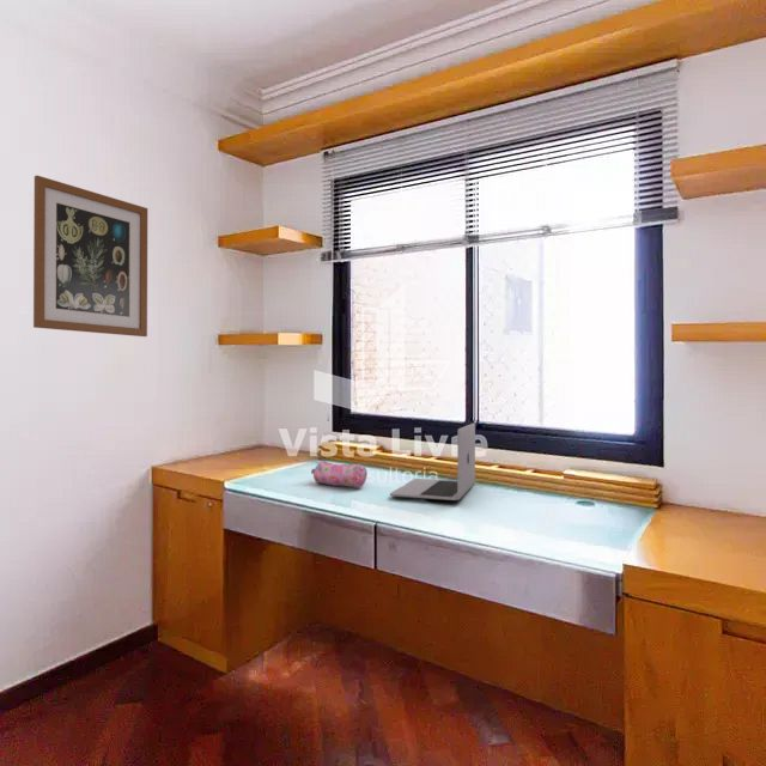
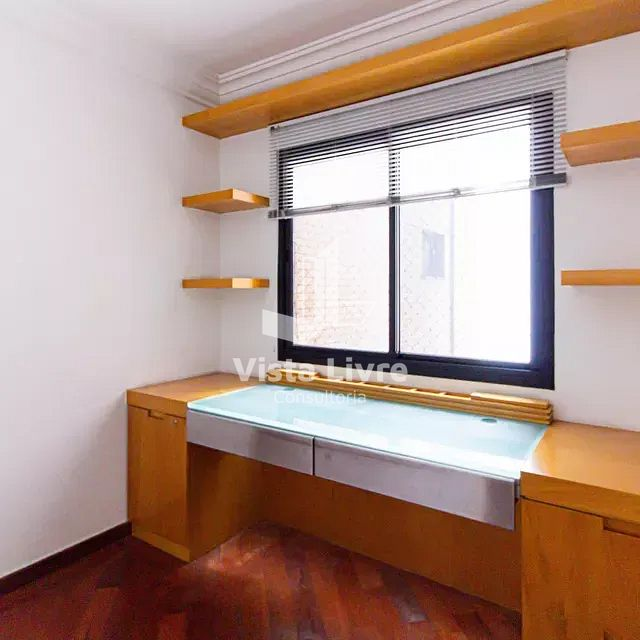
- laptop [389,421,476,501]
- pencil case [310,460,369,488]
- wall art [32,175,148,338]
